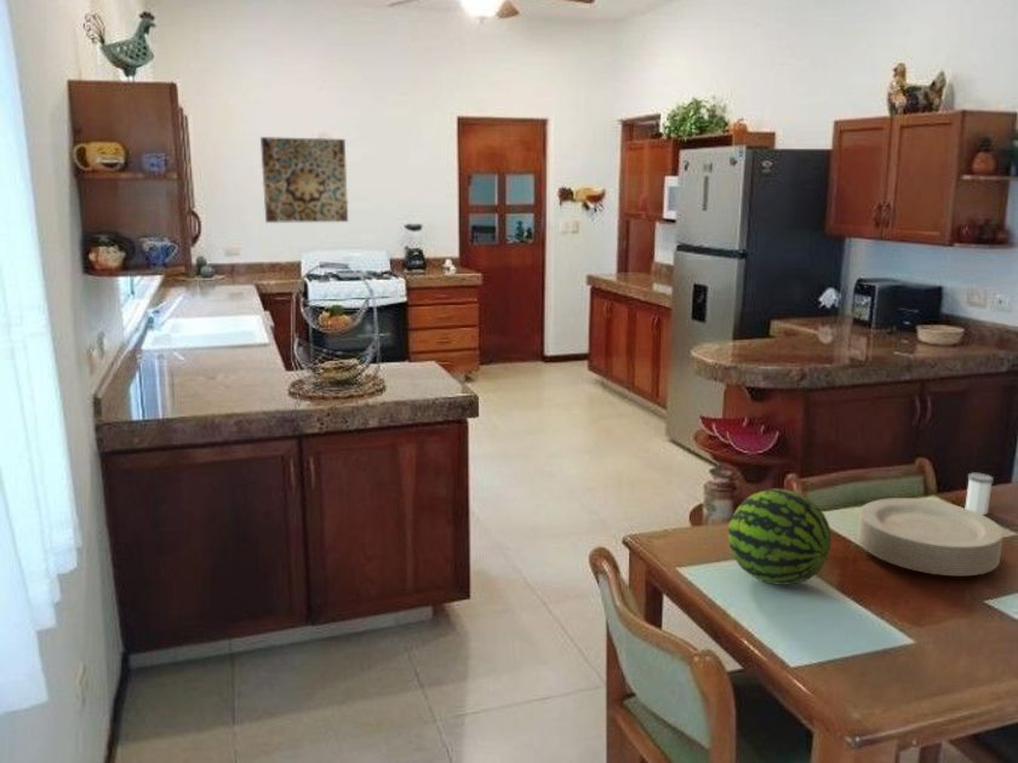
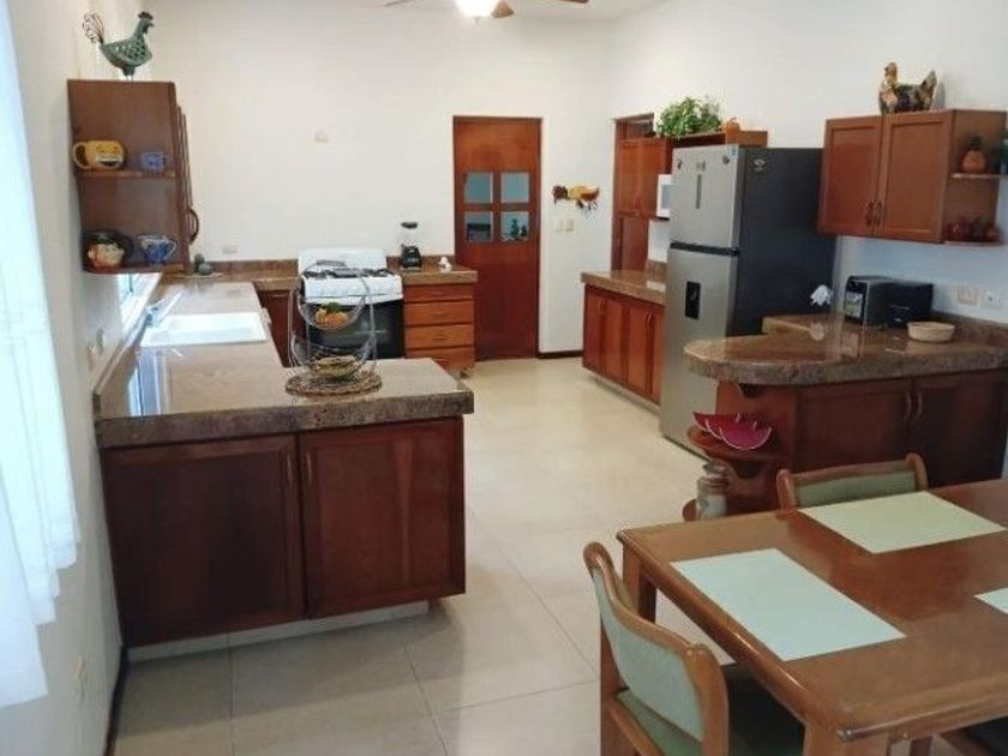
- wall art [259,136,349,224]
- salt shaker [965,472,995,516]
- plate [857,497,1005,576]
- fruit [727,488,833,586]
